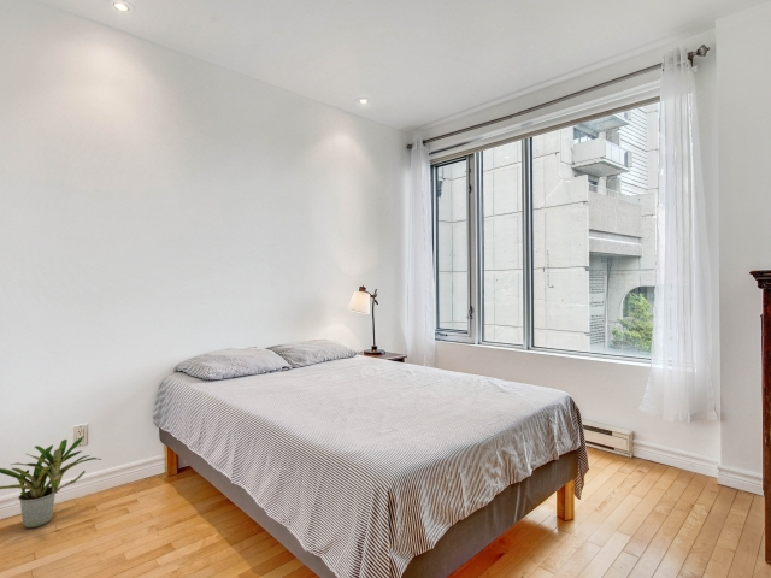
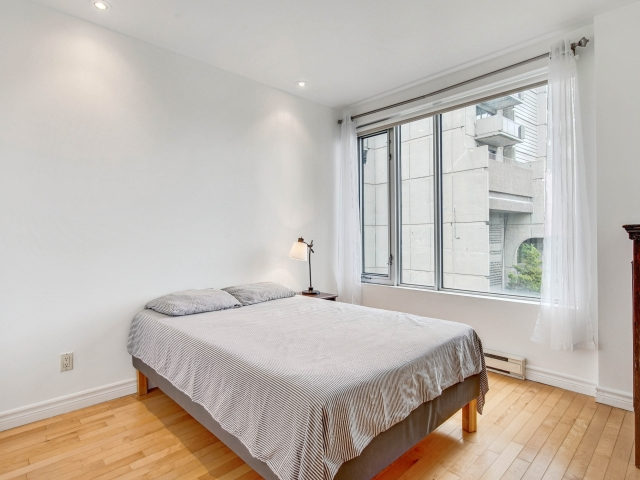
- potted plant [0,435,102,529]
